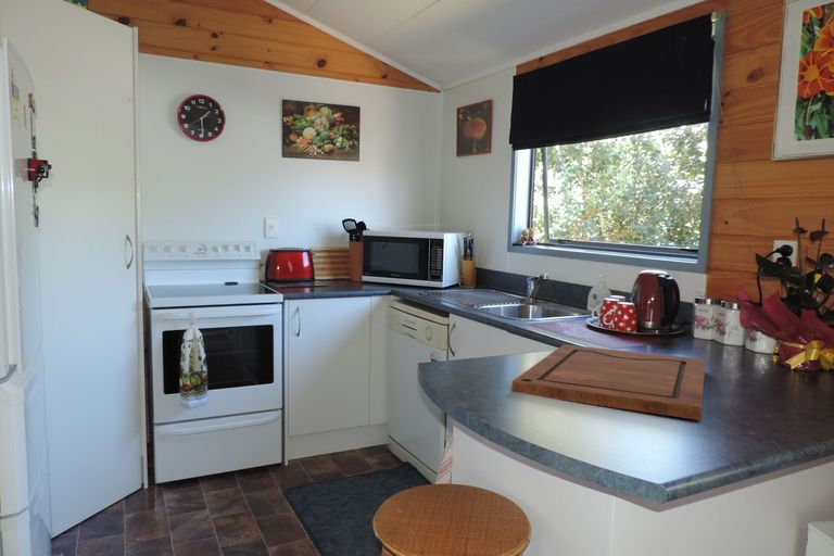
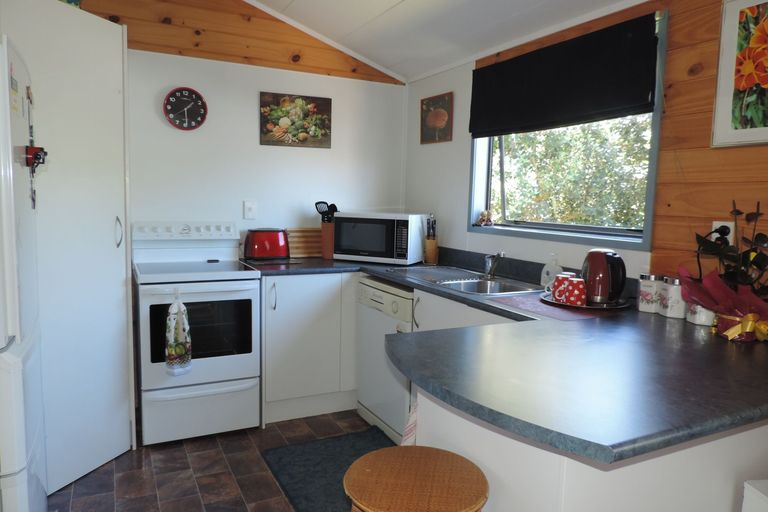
- cutting board [510,343,706,421]
